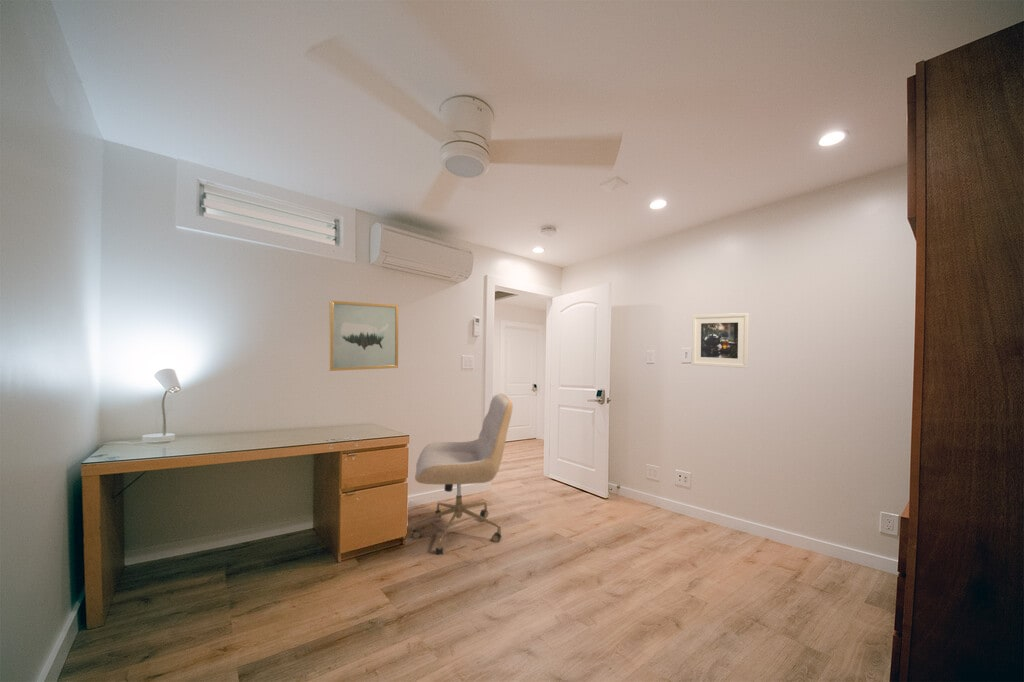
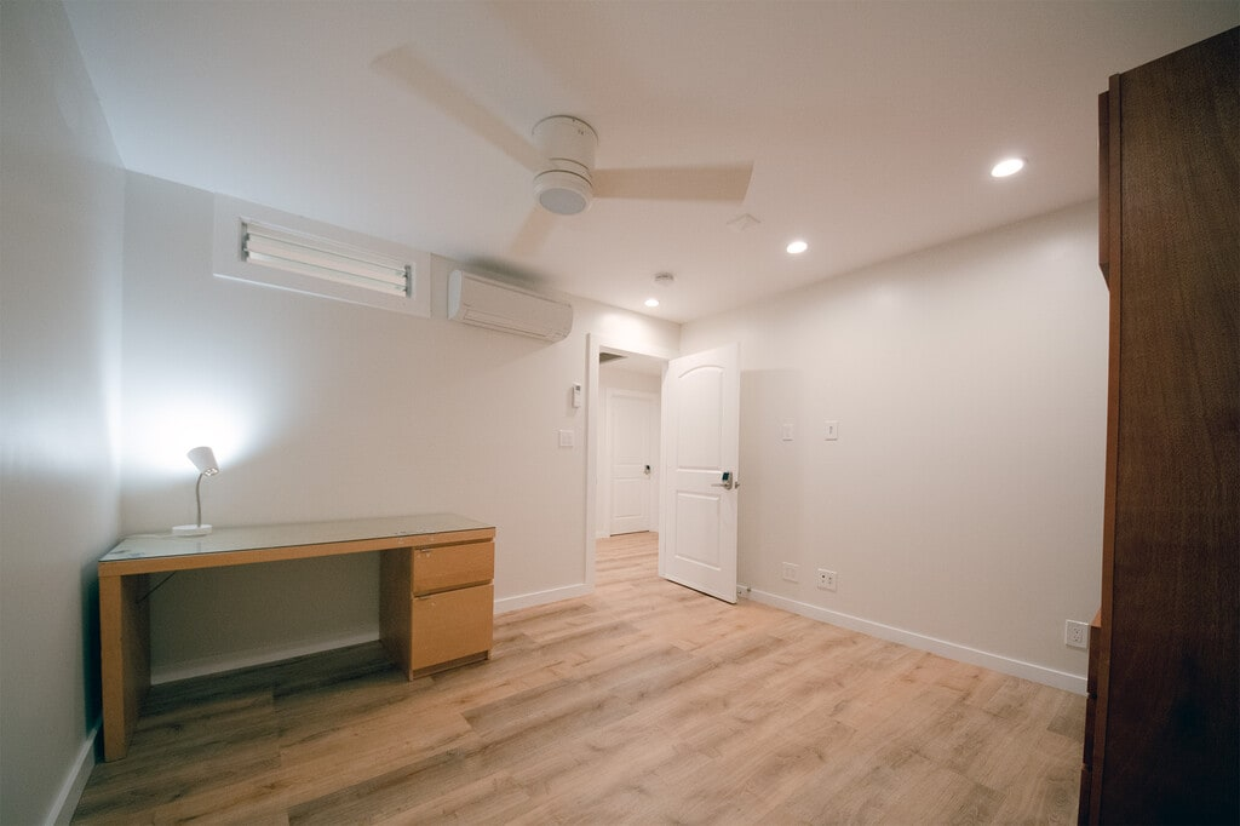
- wall art [328,300,399,372]
- chair [411,393,514,556]
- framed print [691,312,750,369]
